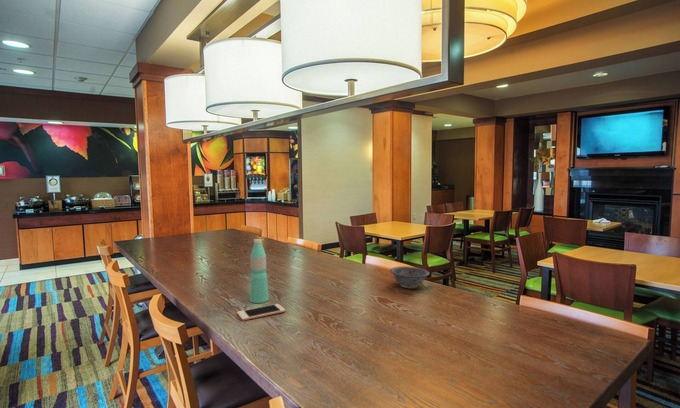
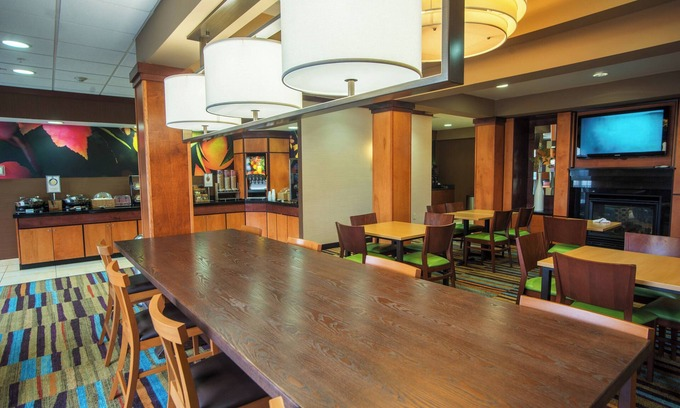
- water bottle [249,238,270,304]
- cell phone [236,303,286,322]
- bowl [389,265,431,289]
